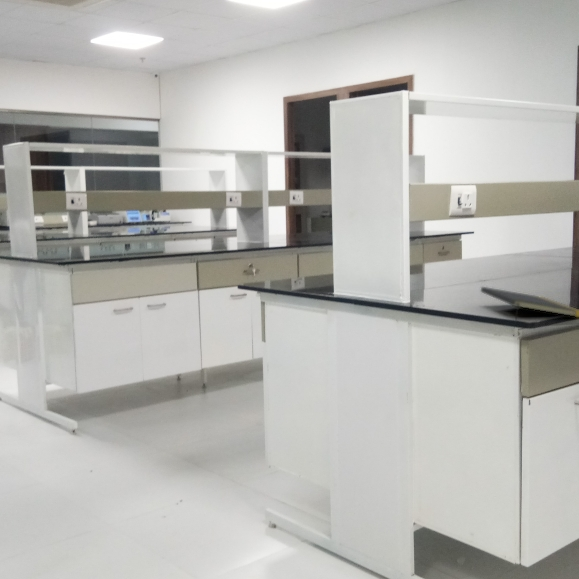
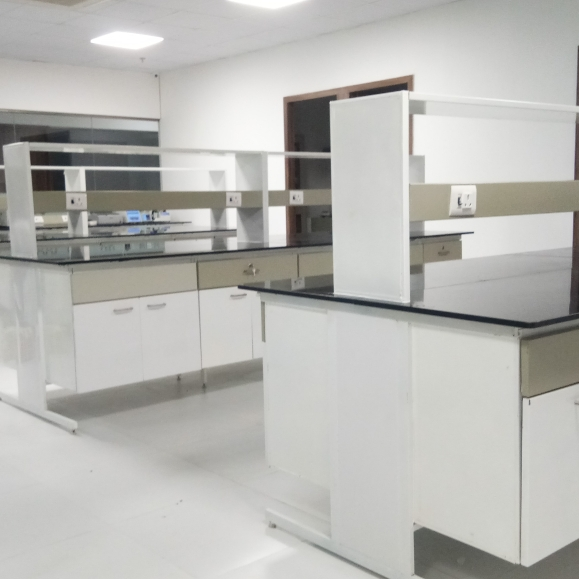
- notepad [480,286,579,322]
